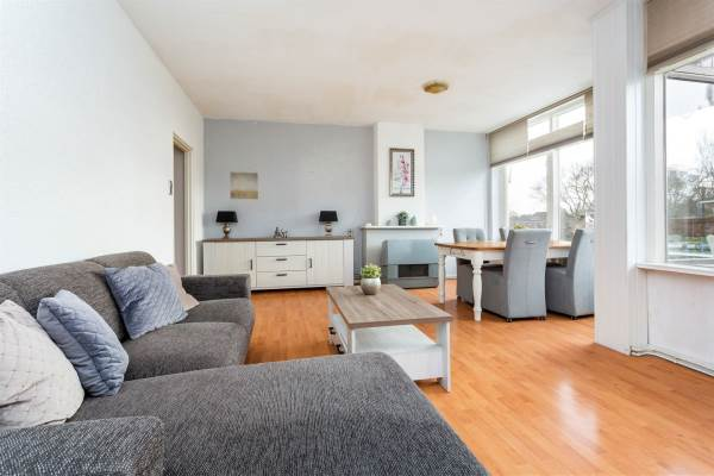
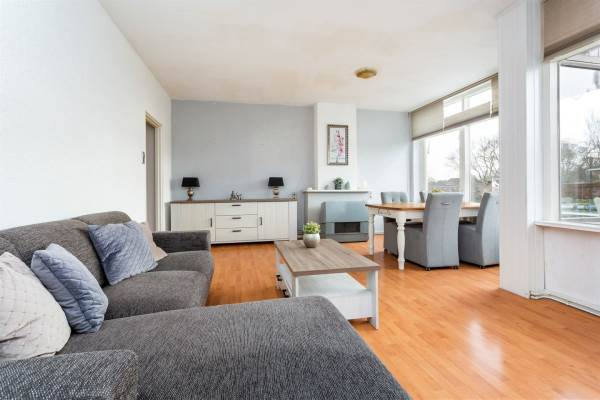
- wall art [228,171,259,200]
